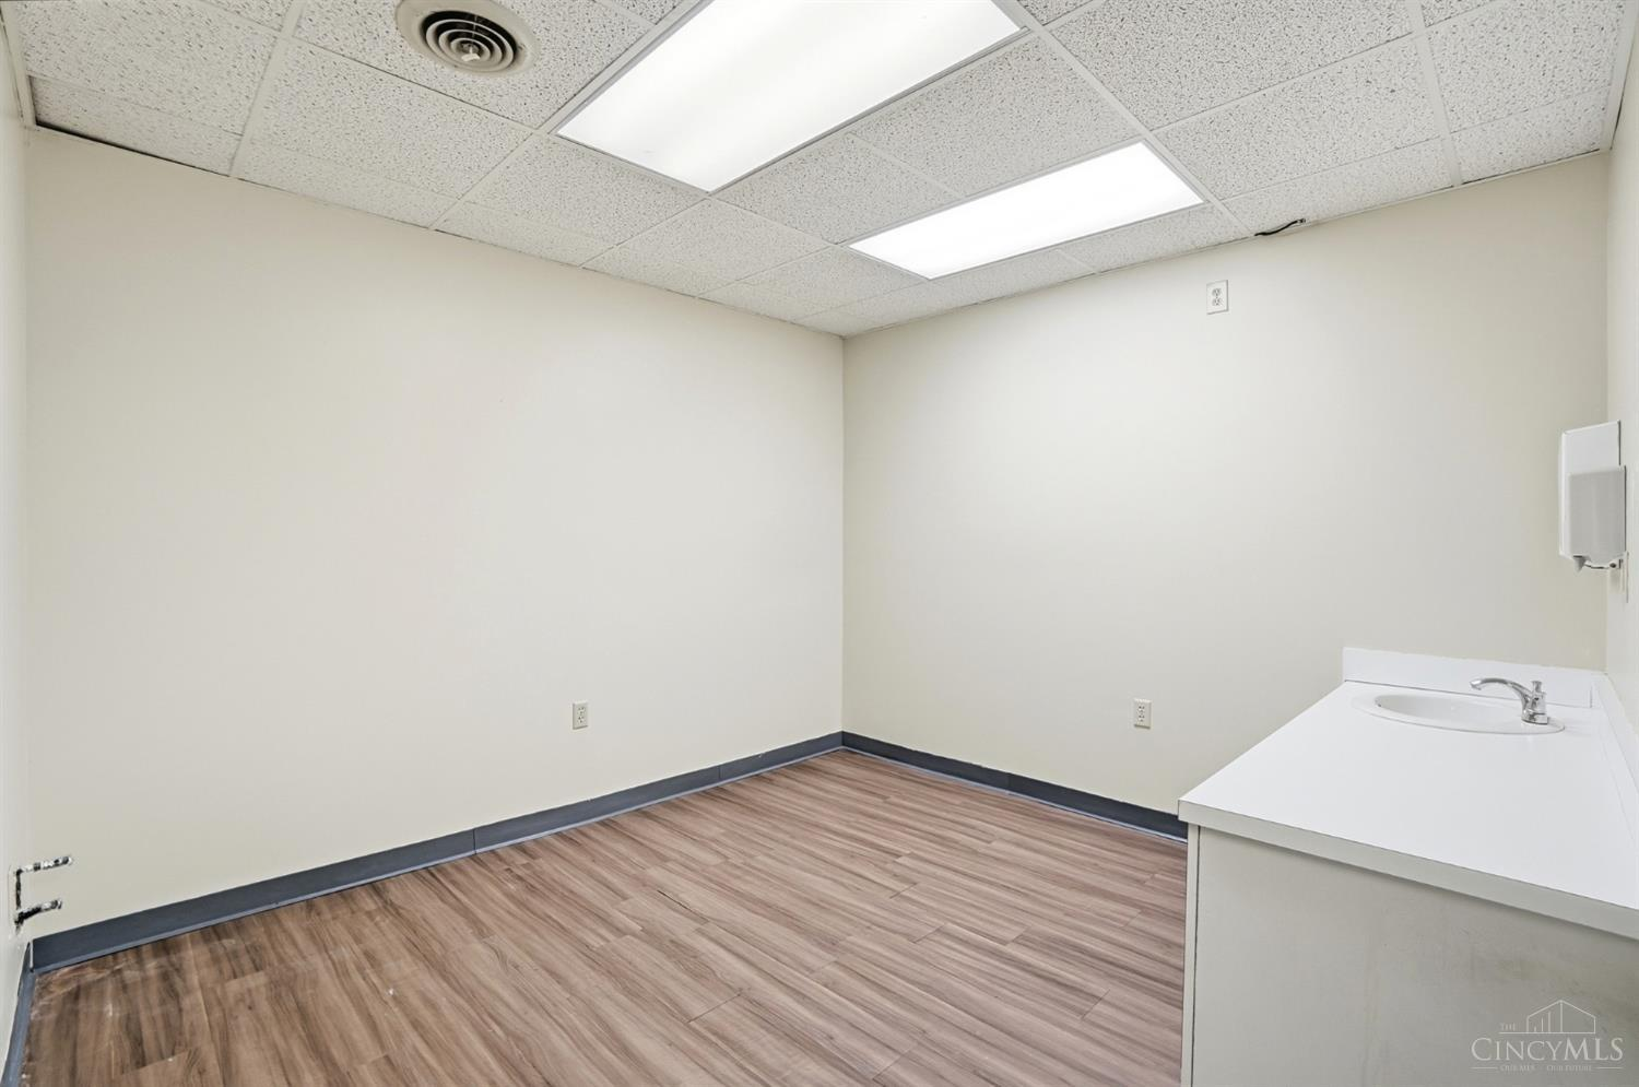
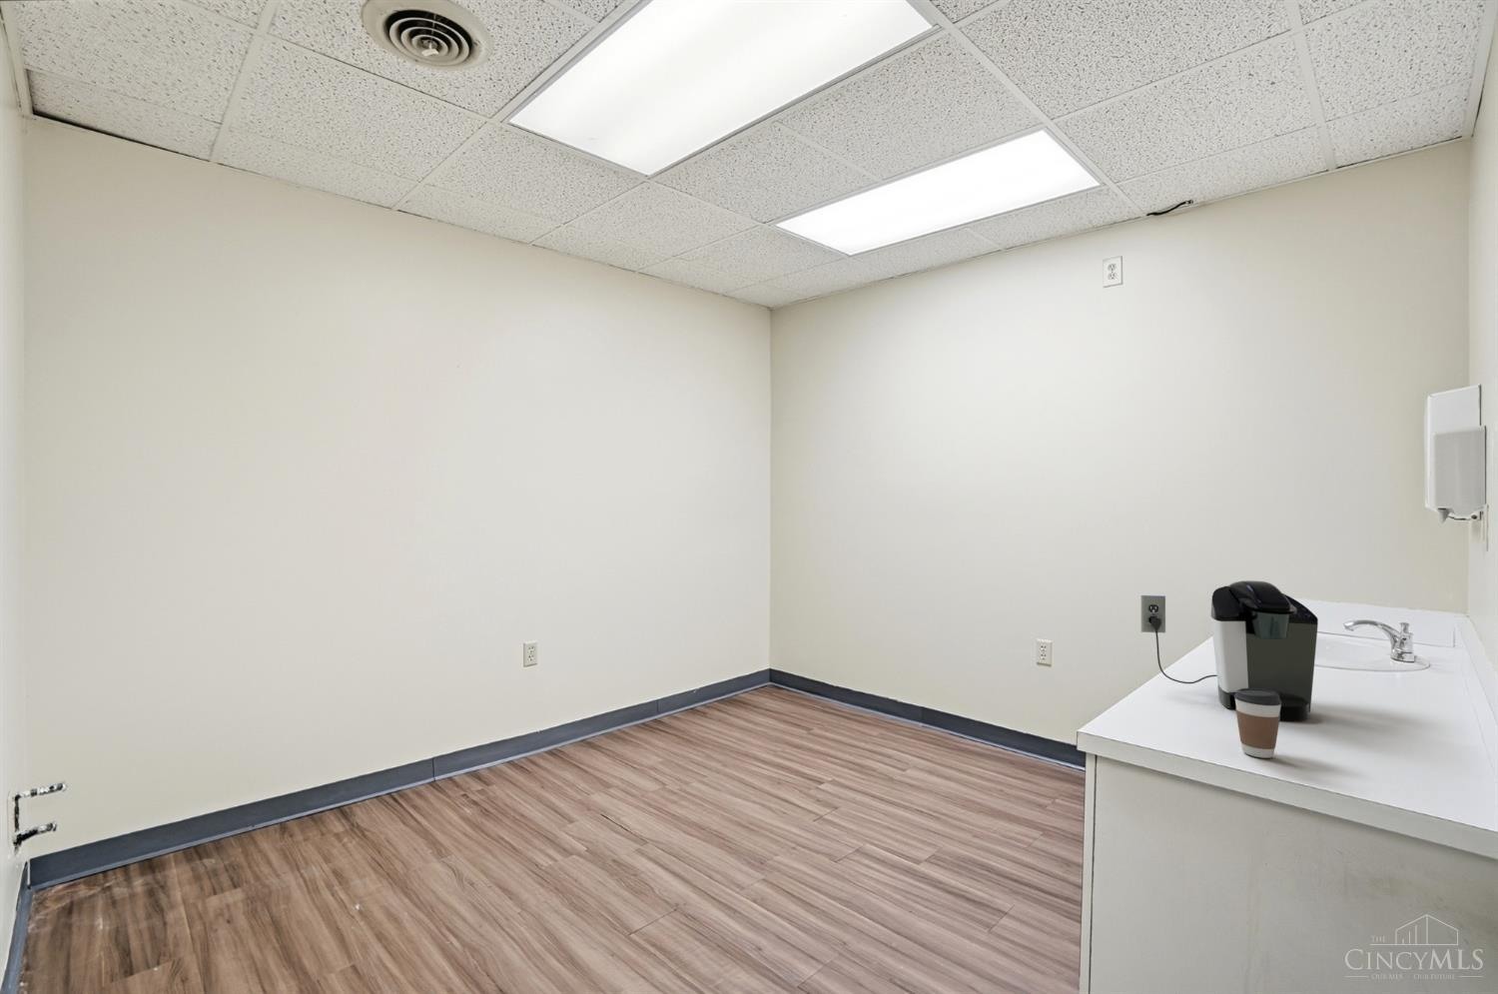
+ coffee maker [1141,579,1319,720]
+ coffee cup [1234,688,1282,759]
